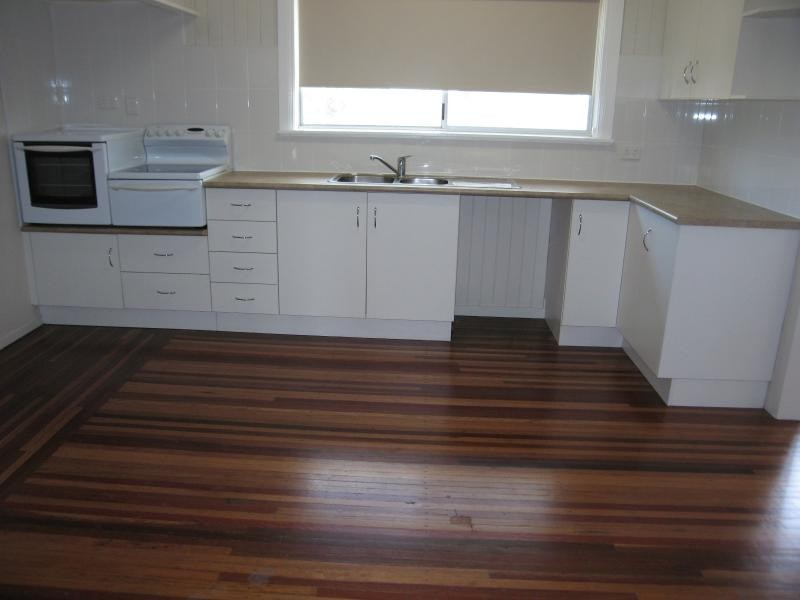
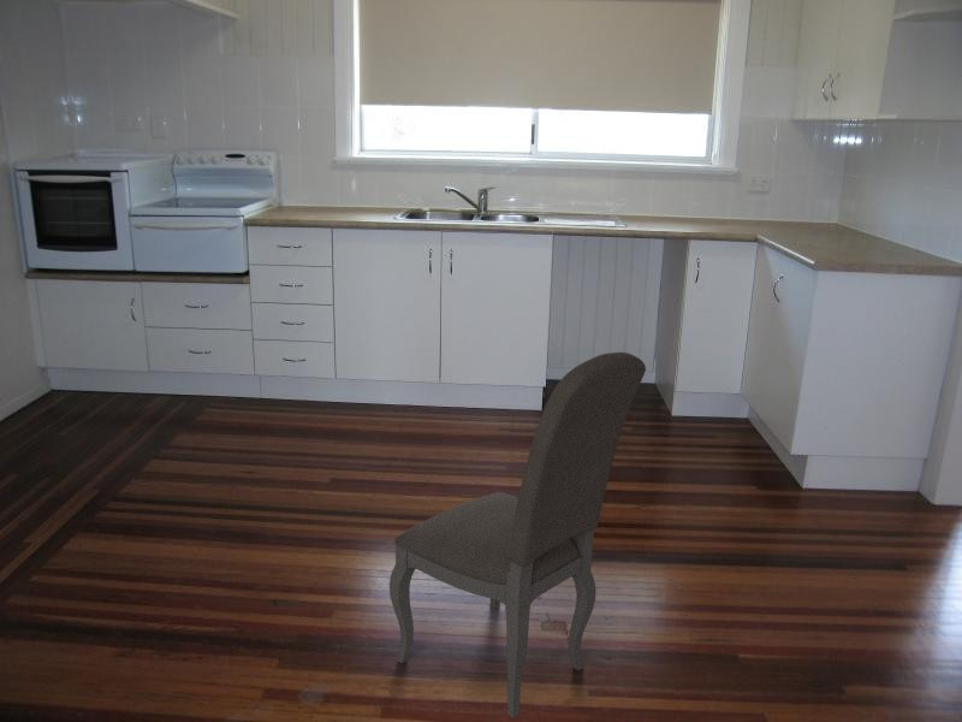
+ dining chair [388,351,647,720]
